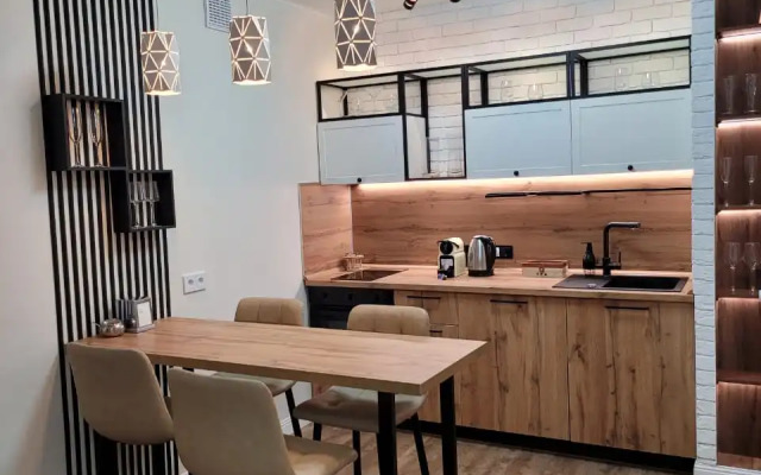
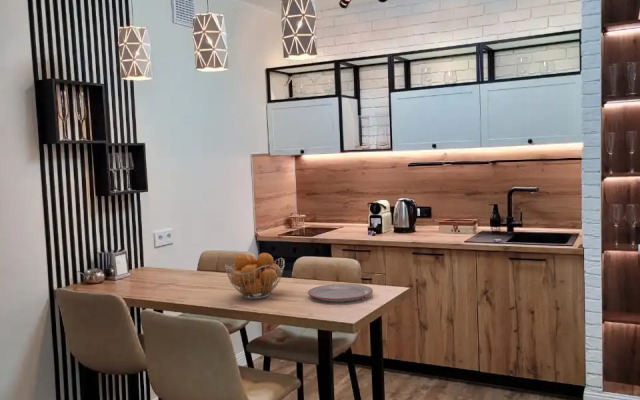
+ plate [307,283,374,303]
+ fruit basket [224,252,285,300]
